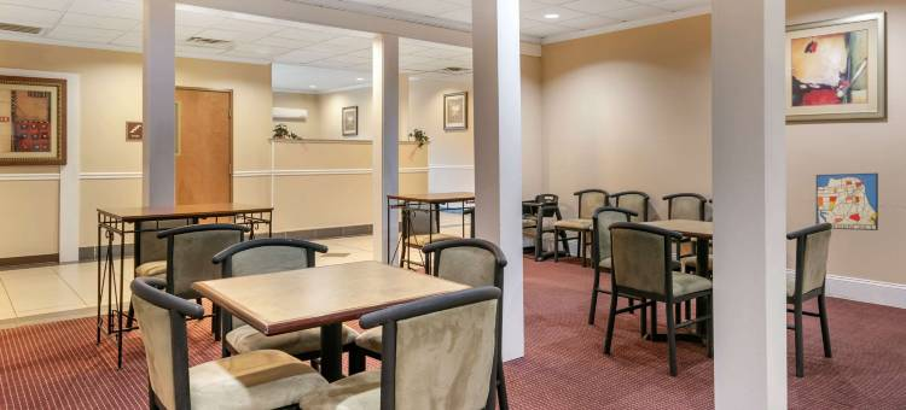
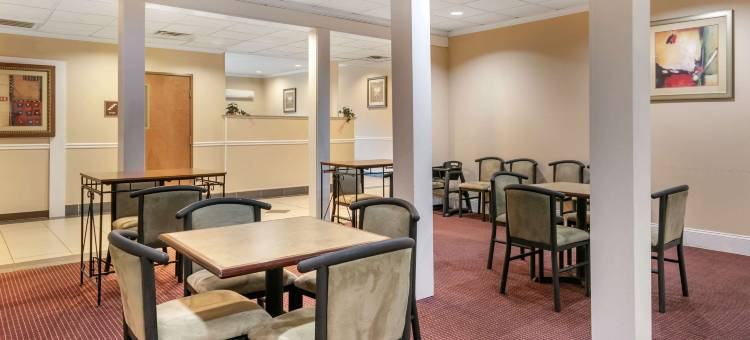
- wall art [815,172,879,232]
